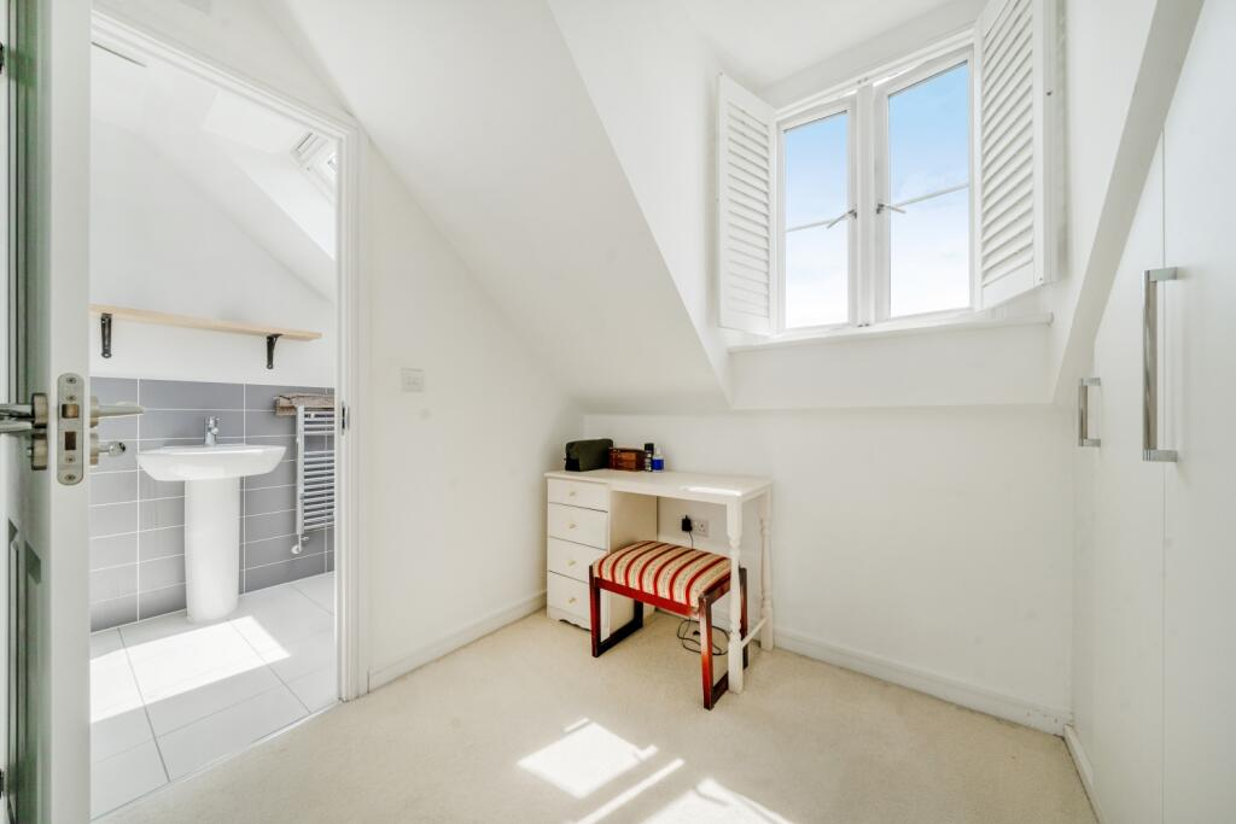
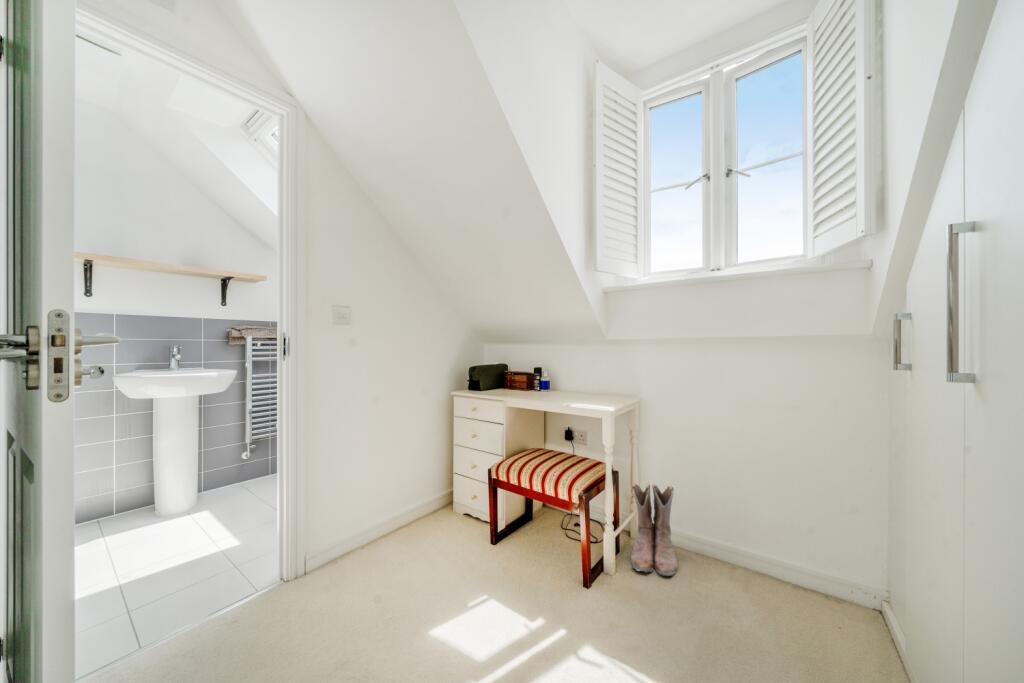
+ boots [630,482,678,577]
